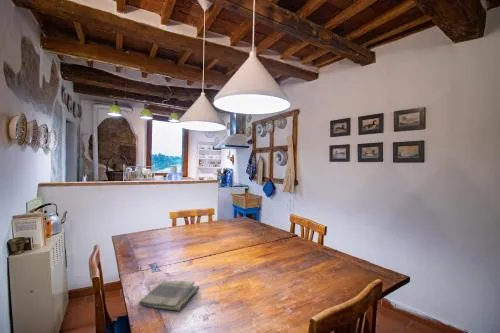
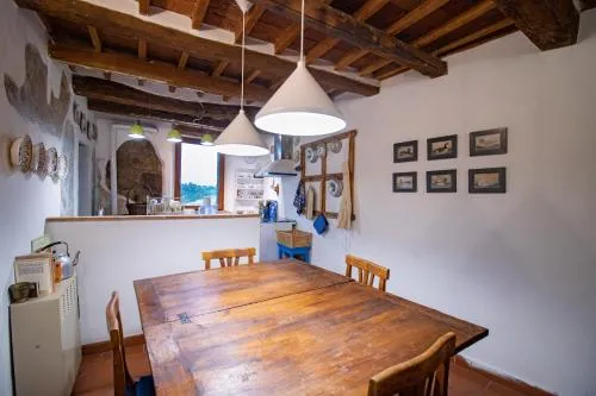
- dish towel [138,279,200,312]
